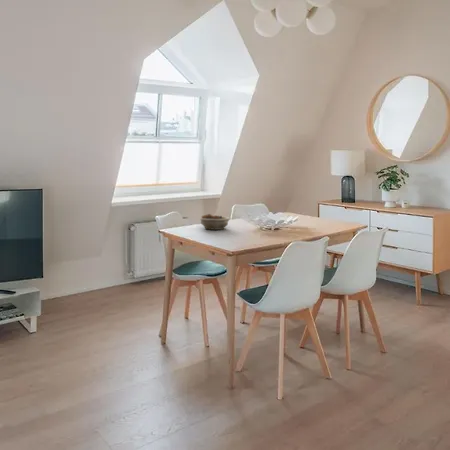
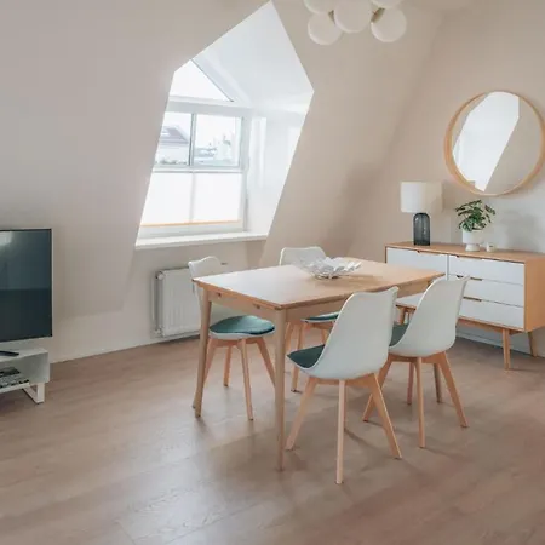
- succulent planter [199,213,230,231]
